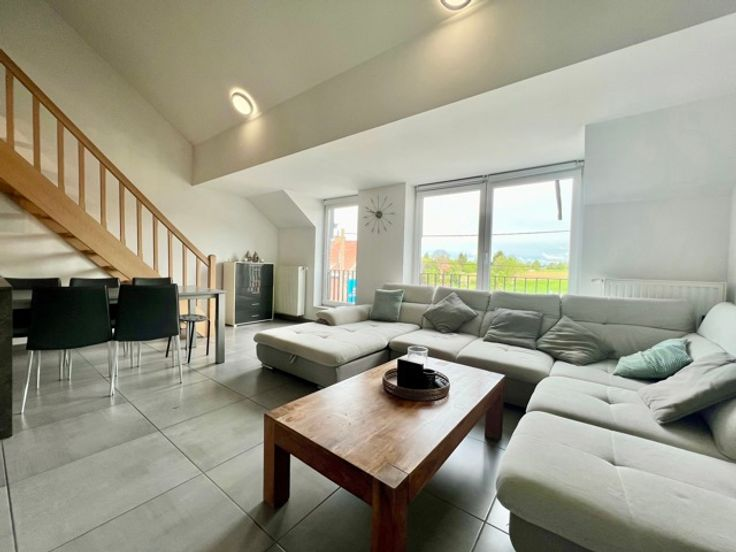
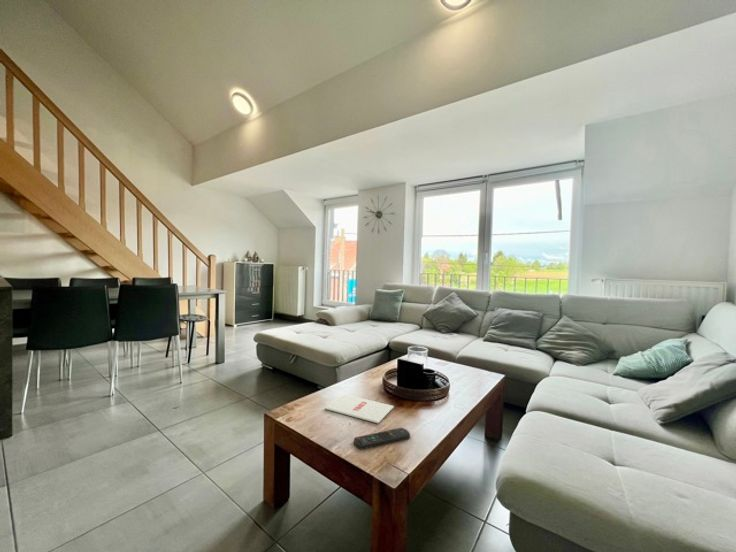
+ remote control [353,427,411,451]
+ magazine [323,393,395,424]
